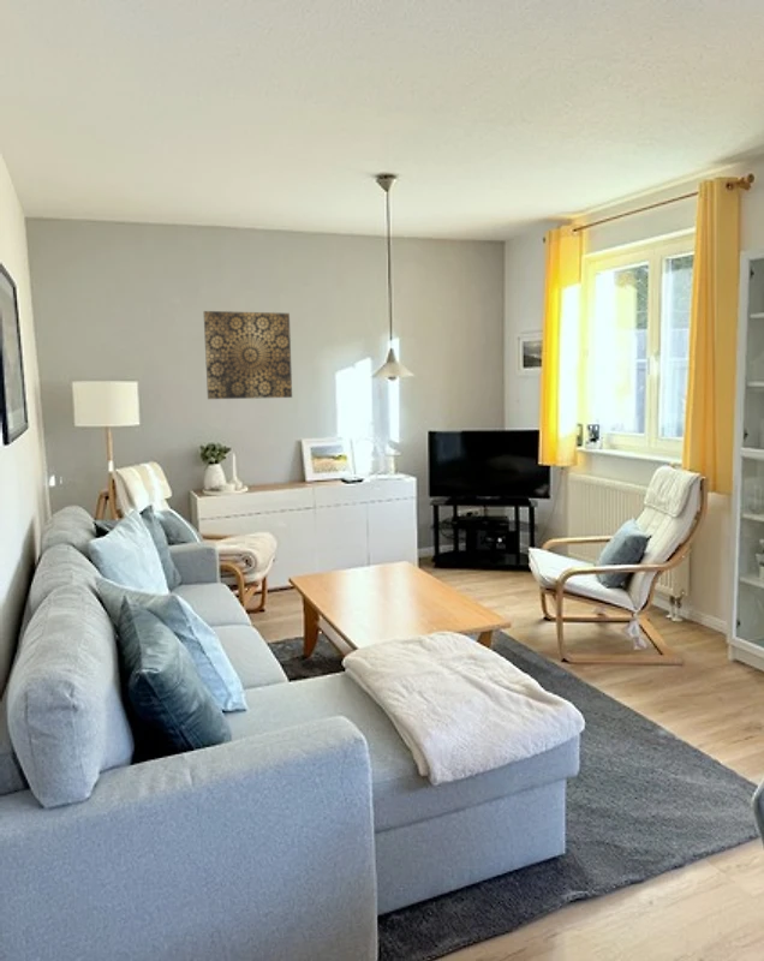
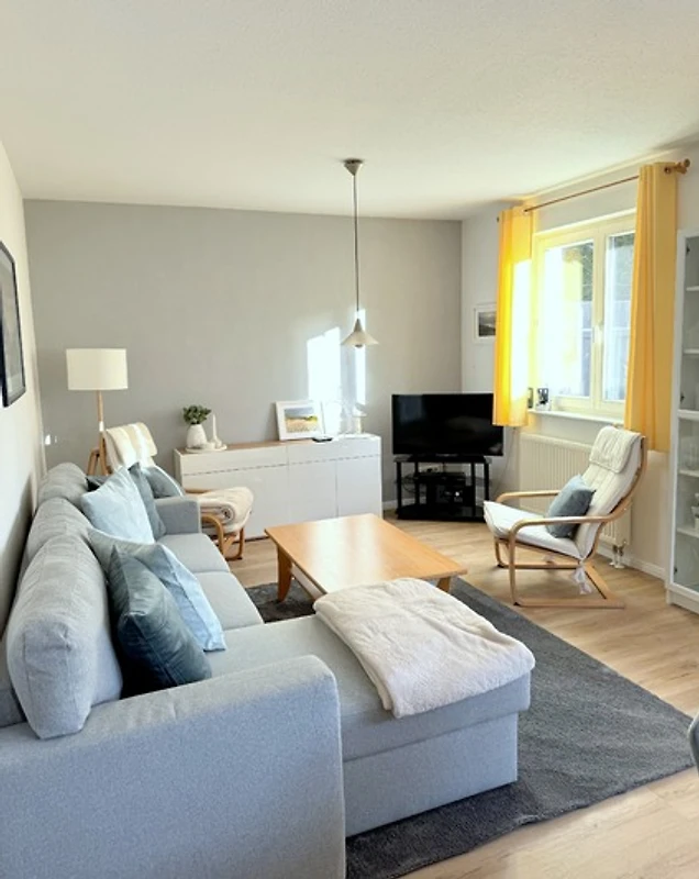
- wall art [203,310,293,400]
